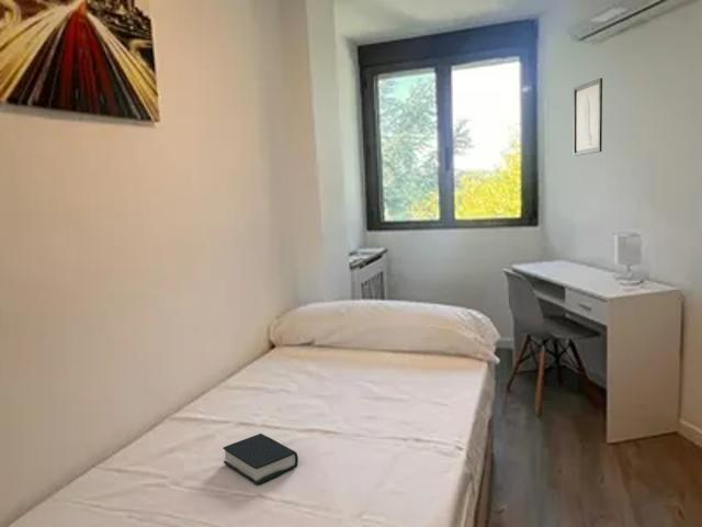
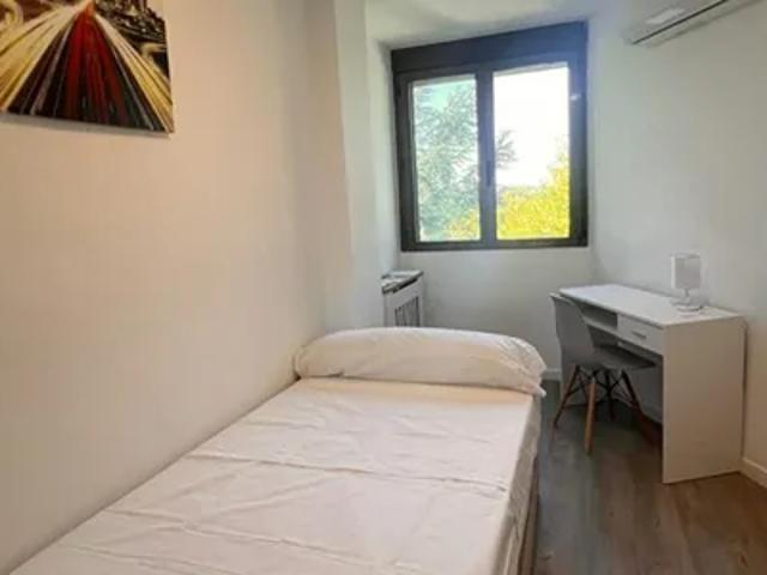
- wall art [573,77,603,157]
- book [222,433,299,485]
